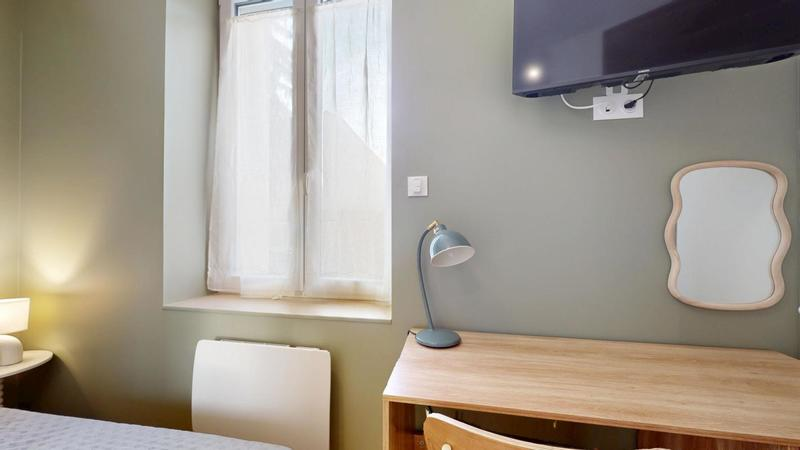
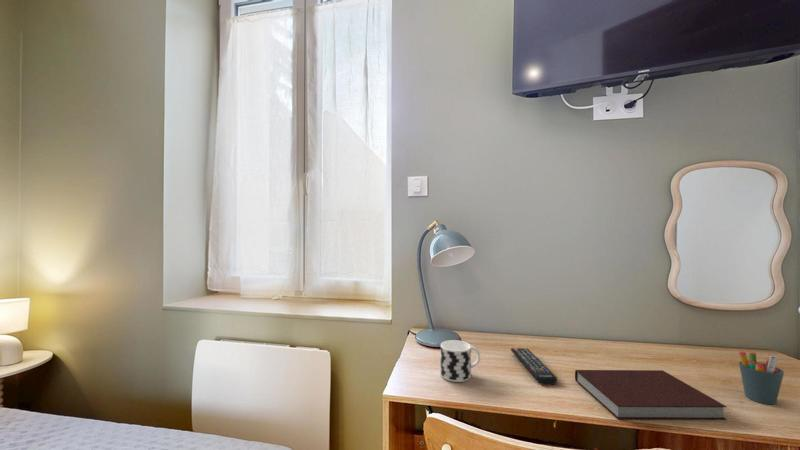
+ remote control [510,347,558,386]
+ cup [439,339,481,383]
+ pen holder [737,350,785,405]
+ notebook [574,369,728,421]
